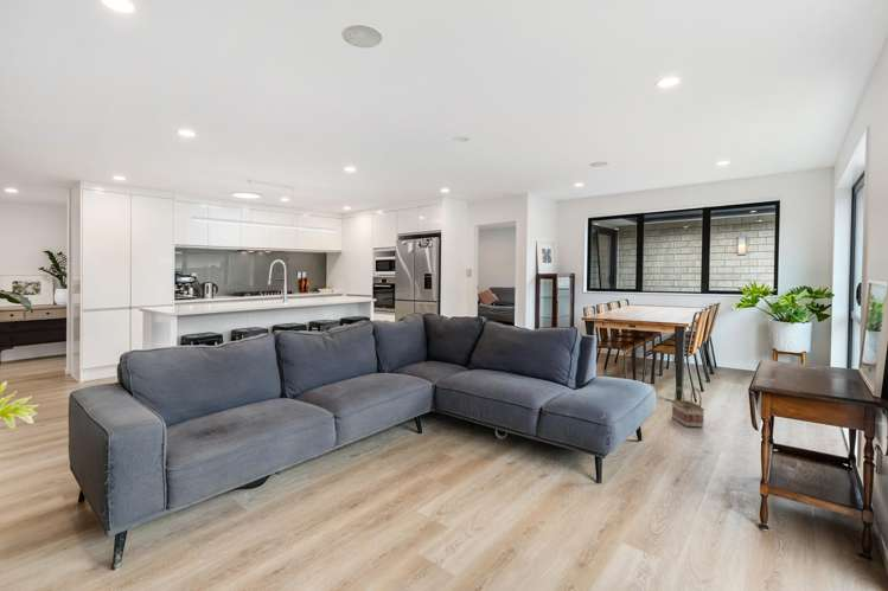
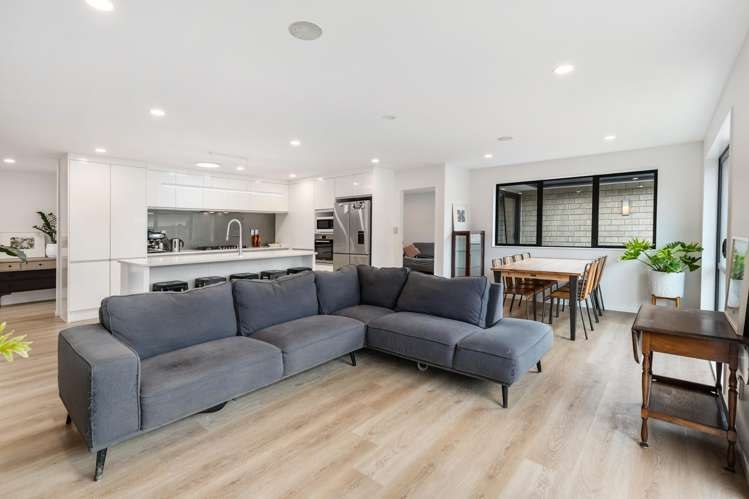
- basket [671,386,705,429]
